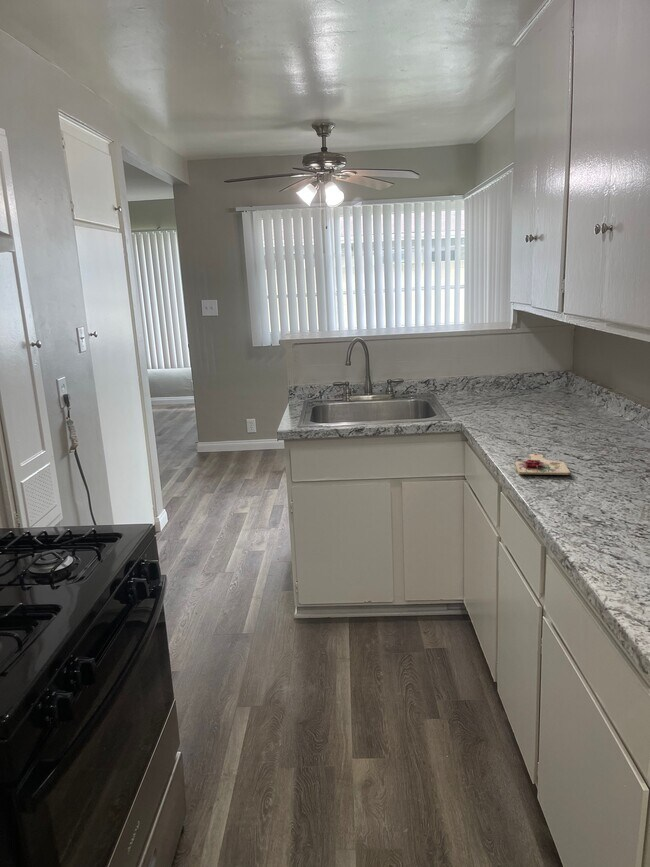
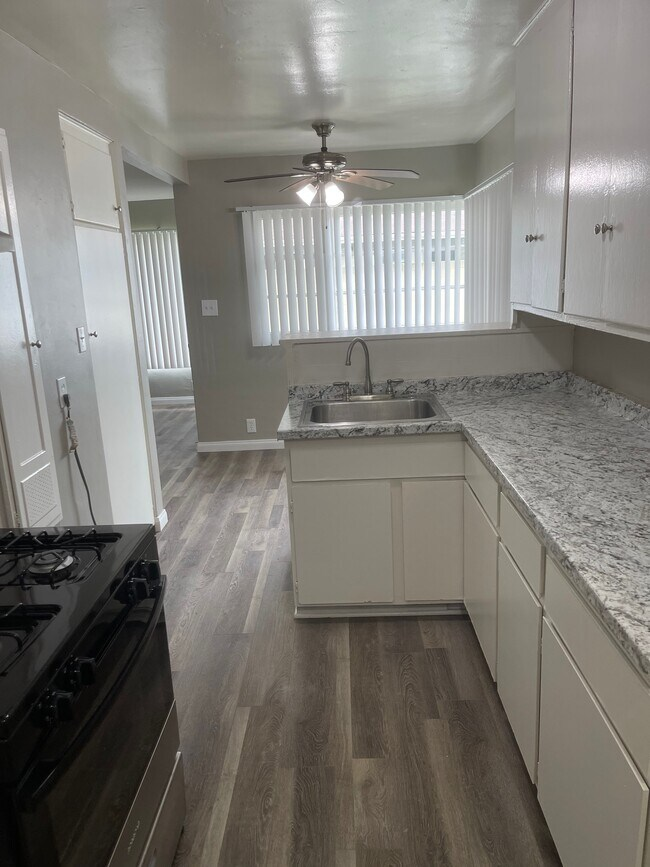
- cutting board [514,453,571,476]
